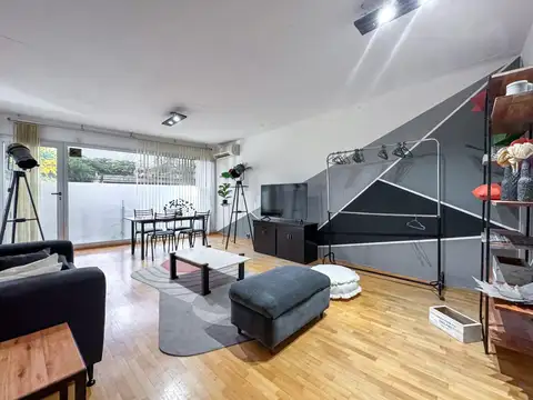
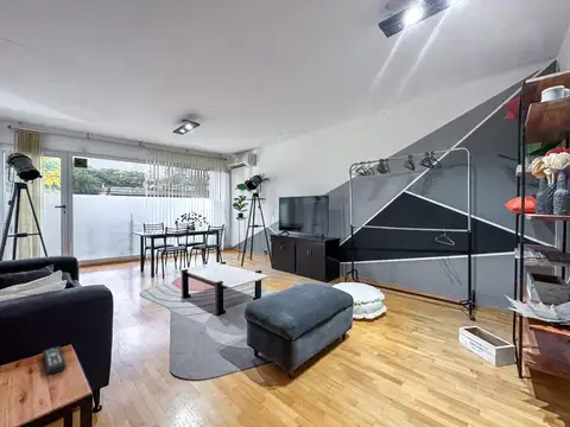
+ remote control [42,345,68,375]
